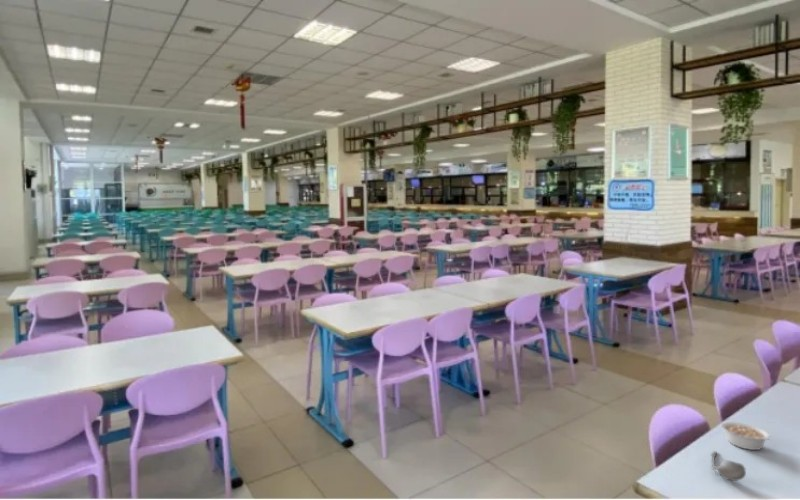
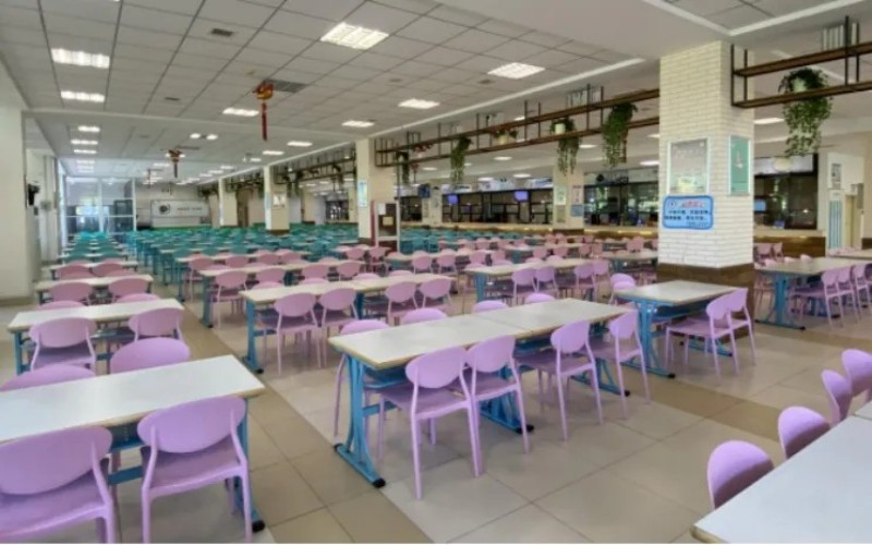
- legume [720,421,772,451]
- spoon [710,450,747,482]
